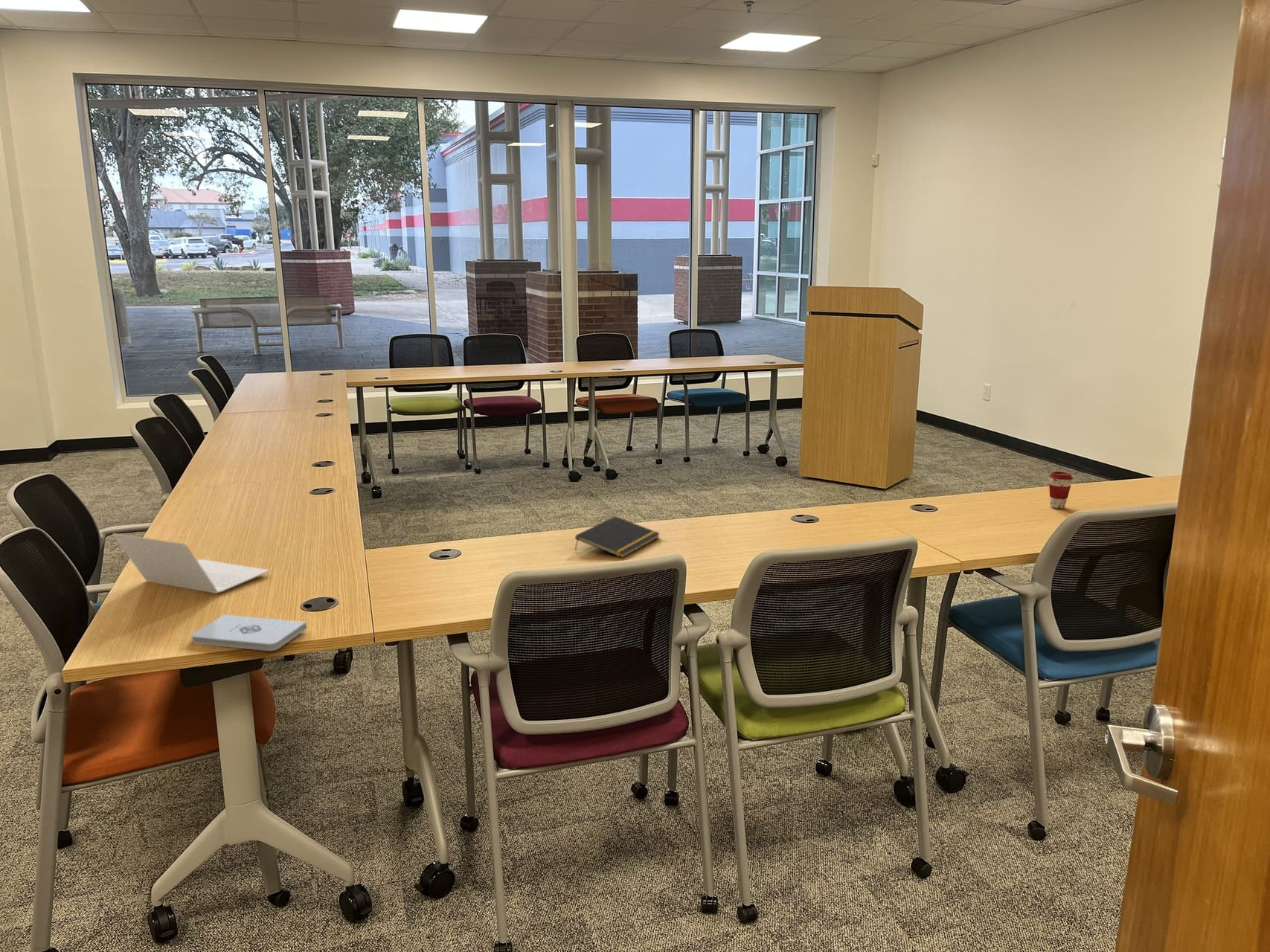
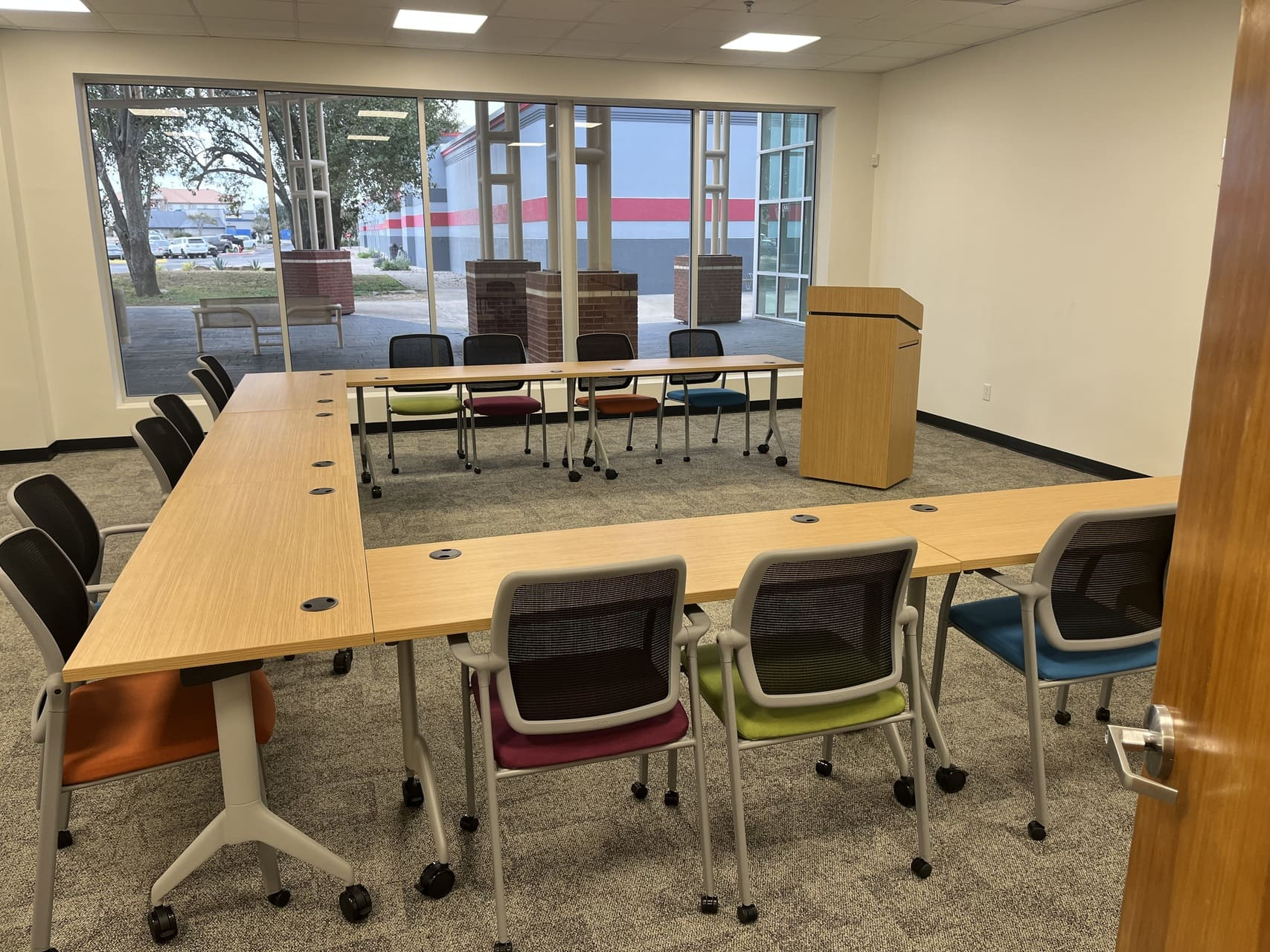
- coffee cup [1048,471,1074,509]
- notepad [574,515,661,559]
- notepad [190,614,307,652]
- laptop [112,533,269,594]
